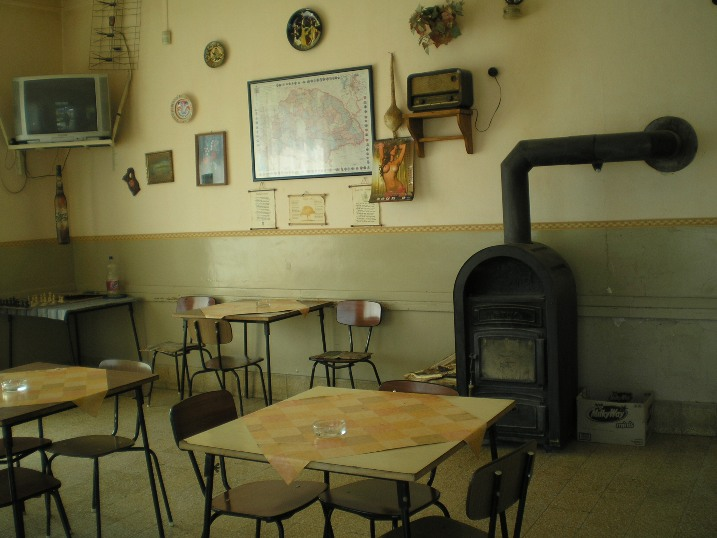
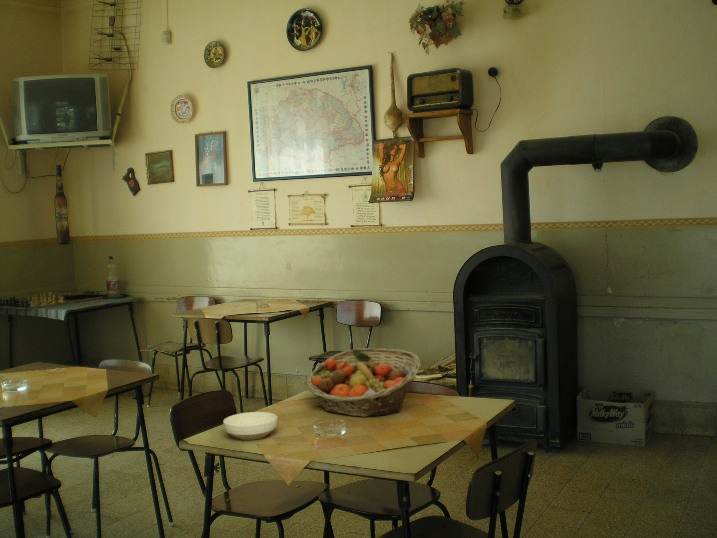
+ fruit basket [305,347,422,418]
+ bowl [222,411,279,441]
